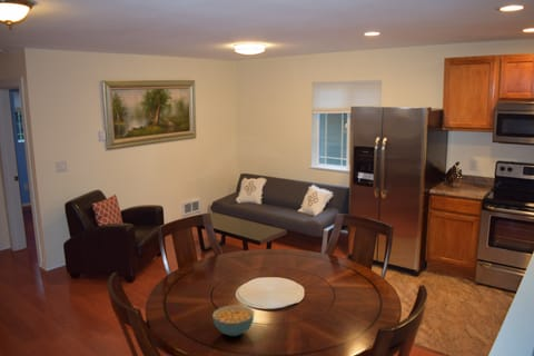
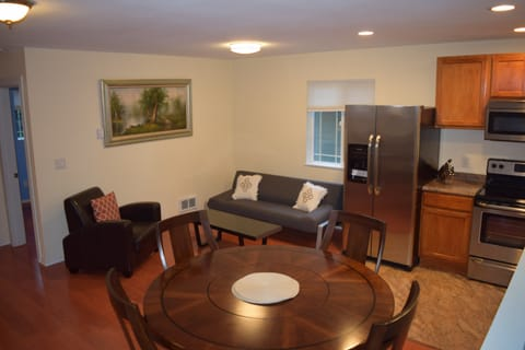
- cereal bowl [211,304,256,337]
